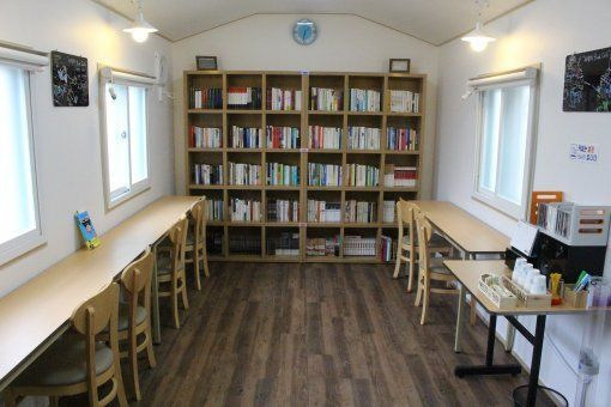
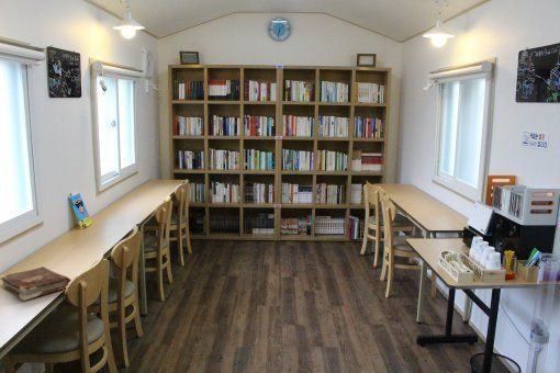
+ book [0,265,72,302]
